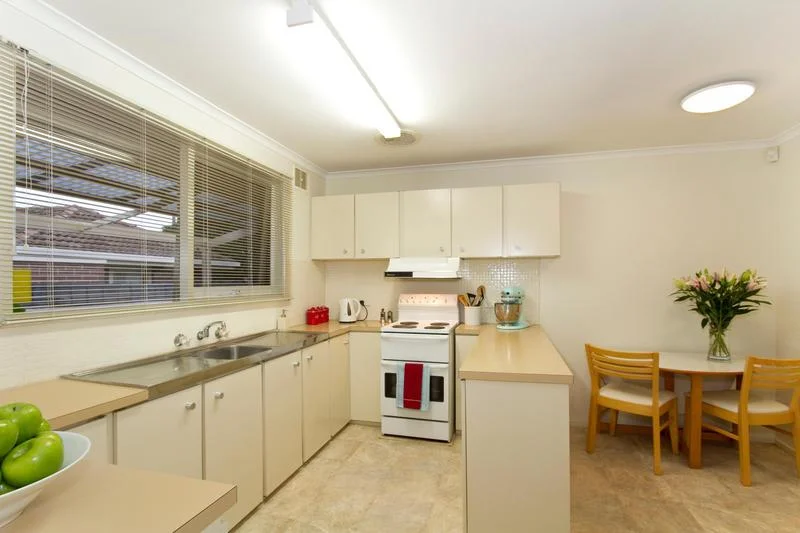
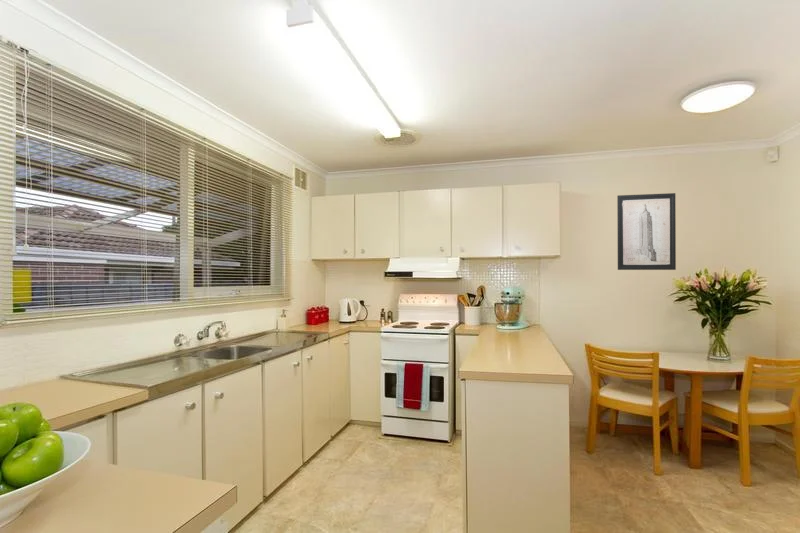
+ wall art [616,192,677,271]
